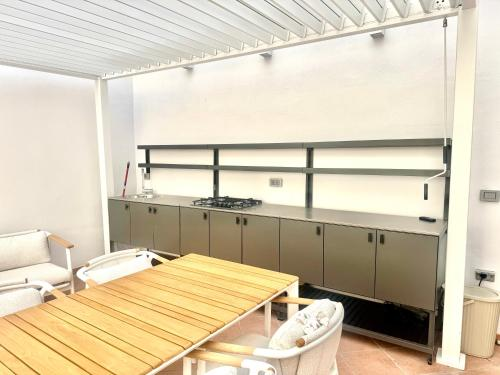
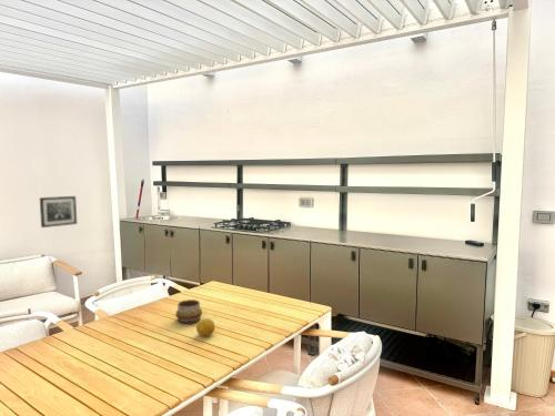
+ decorative bowl [174,298,203,324]
+ fruit [195,317,216,337]
+ wall art [39,195,78,229]
